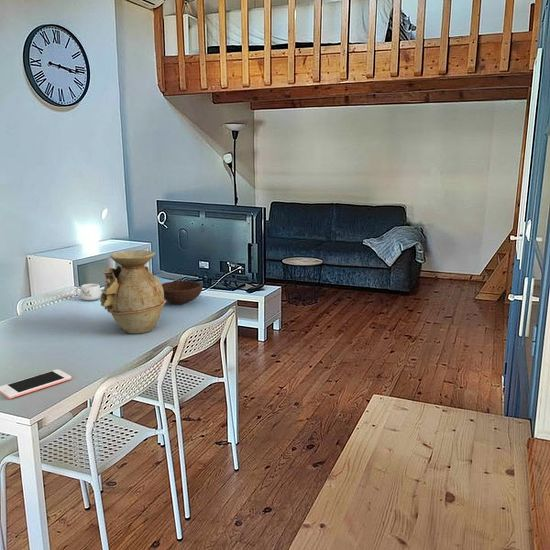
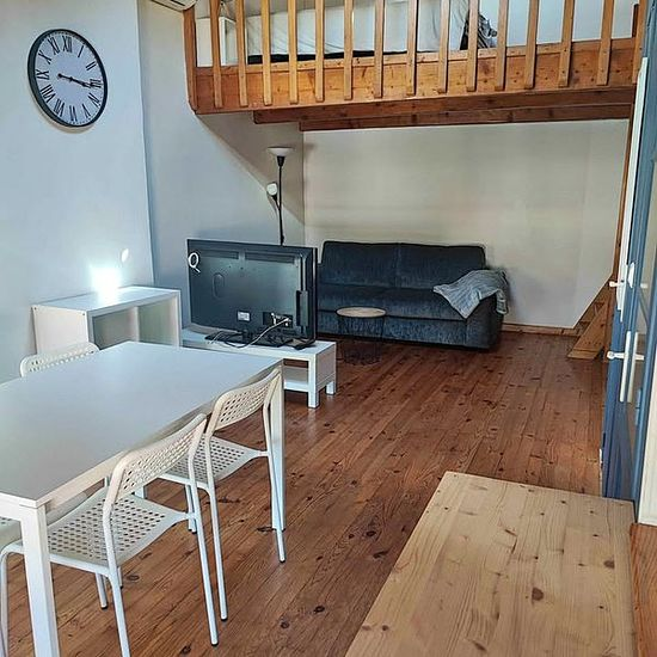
- vase [99,249,167,335]
- bowl [161,280,204,305]
- cell phone [0,368,72,400]
- mug [74,283,102,302]
